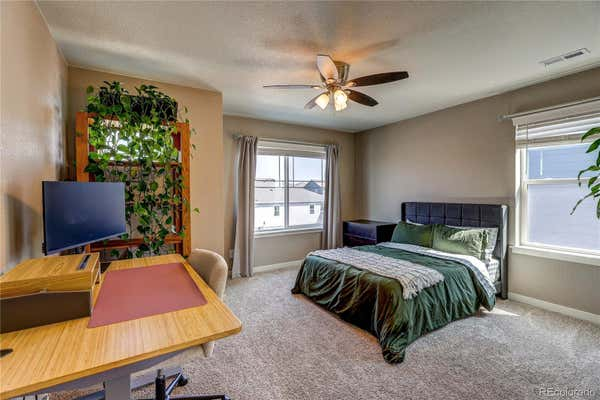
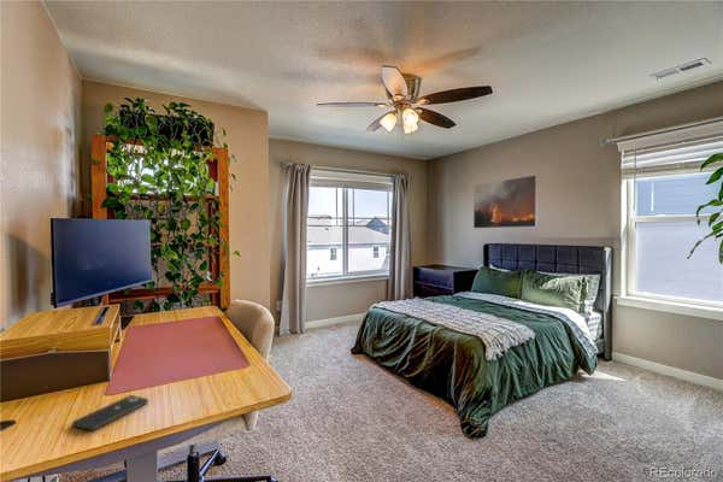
+ smartphone [71,394,149,431]
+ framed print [472,174,539,229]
